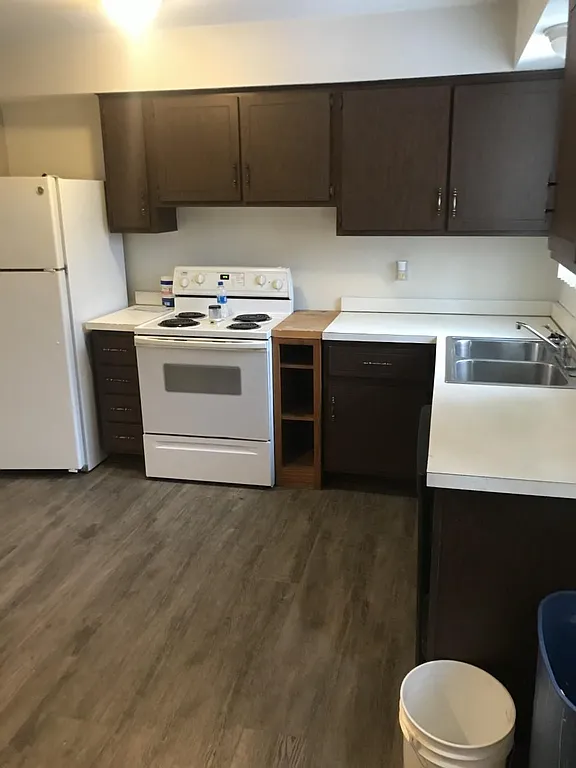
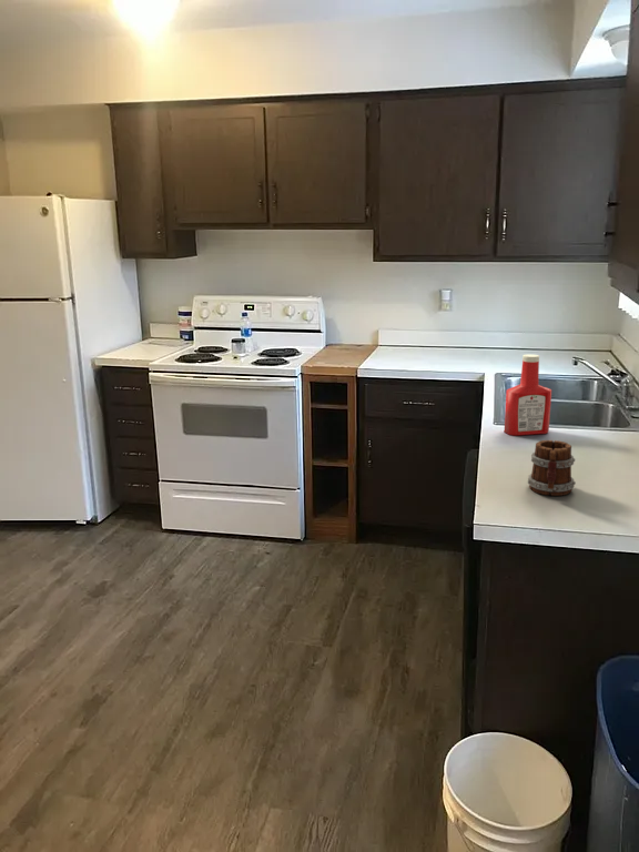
+ soap bottle [504,353,552,437]
+ mug [527,439,577,497]
